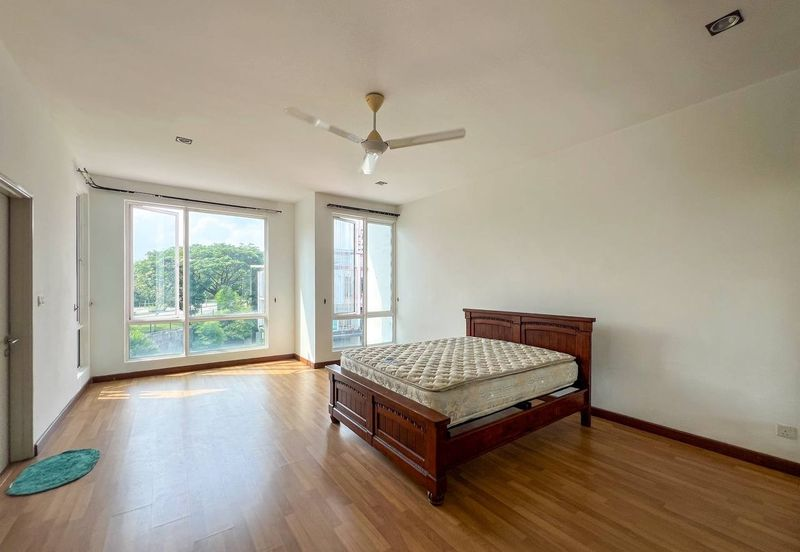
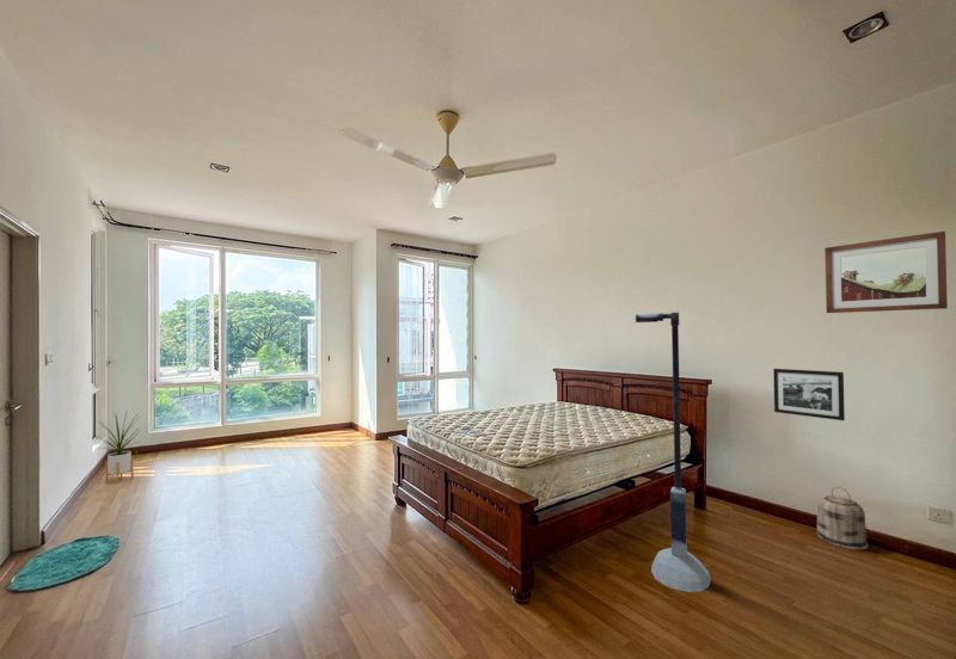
+ basket [816,486,869,552]
+ floor lamp [635,312,712,593]
+ picture frame [772,368,846,421]
+ house plant [94,408,142,485]
+ wall art [823,230,949,314]
